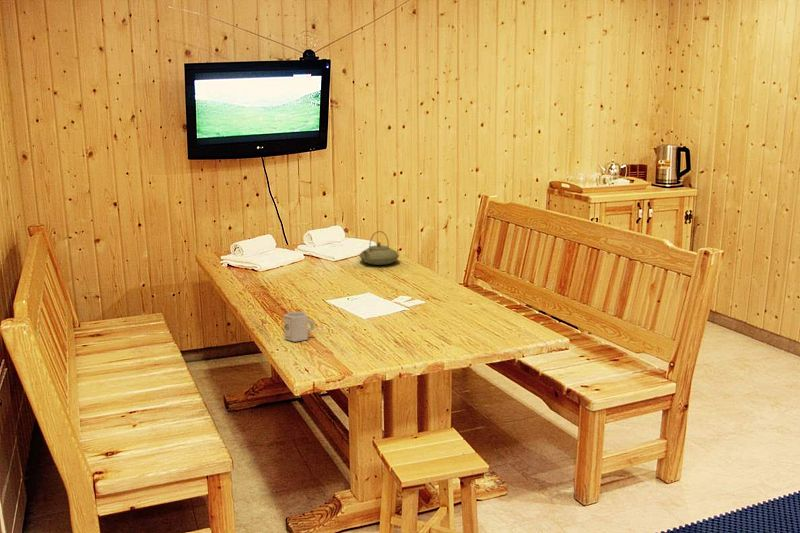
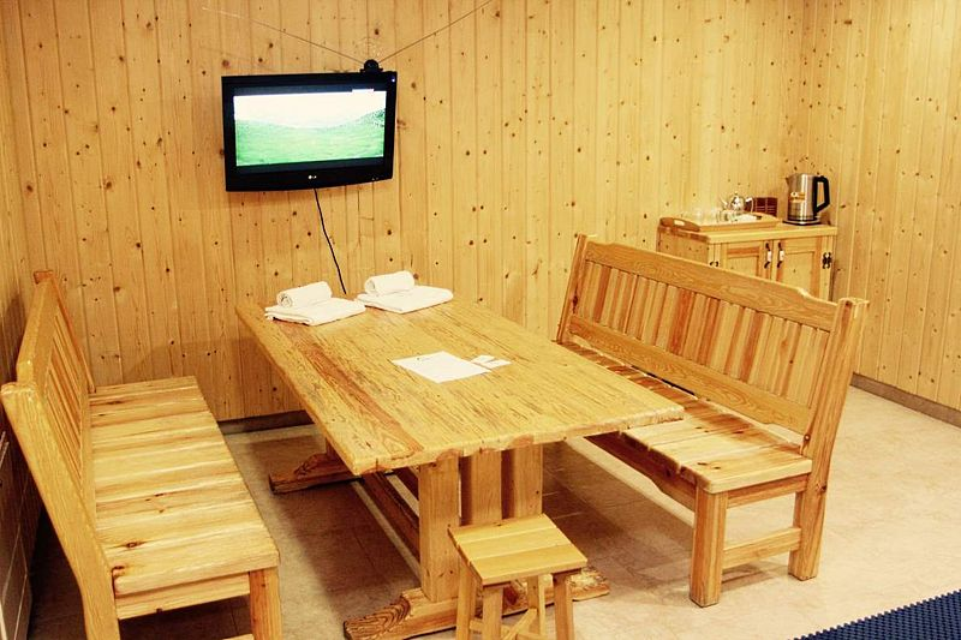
- teapot [358,230,400,266]
- cup [283,311,315,343]
